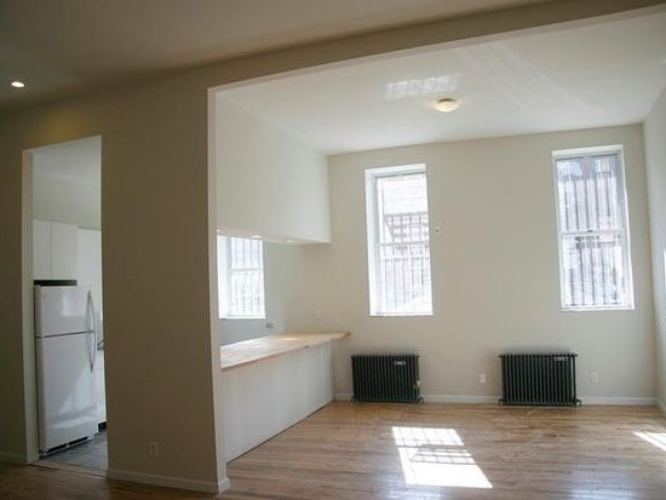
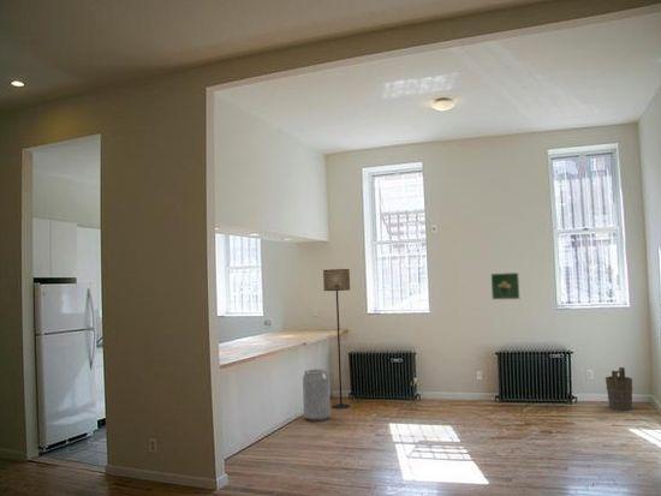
+ bucket [605,366,633,411]
+ floor lamp [322,268,351,410]
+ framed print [490,271,520,301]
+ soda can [302,369,332,423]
